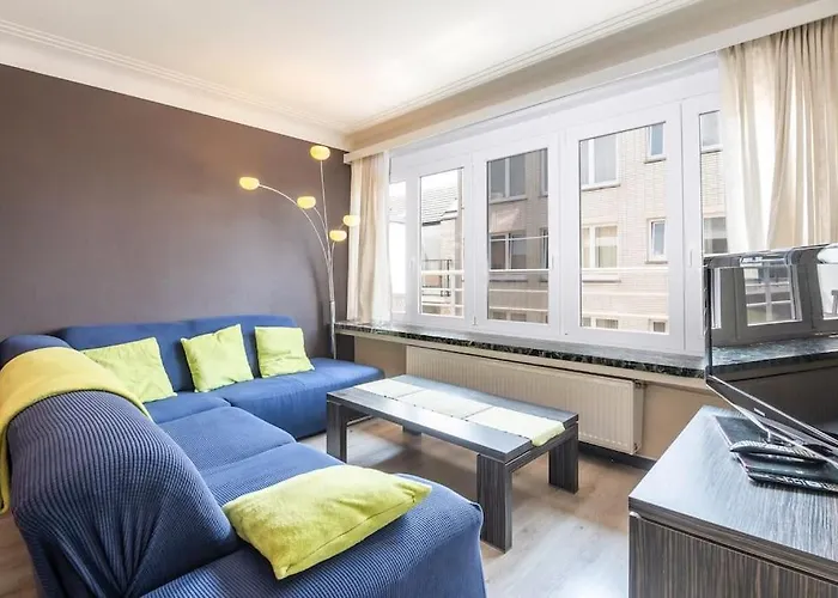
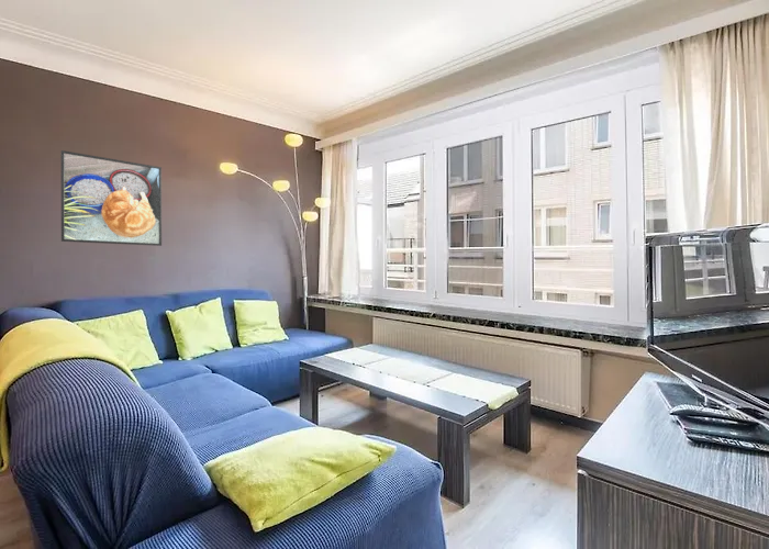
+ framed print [59,149,163,247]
